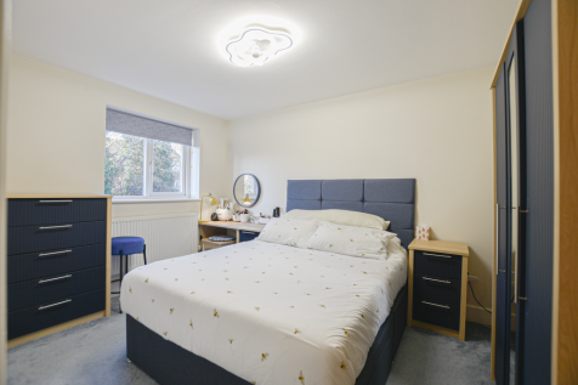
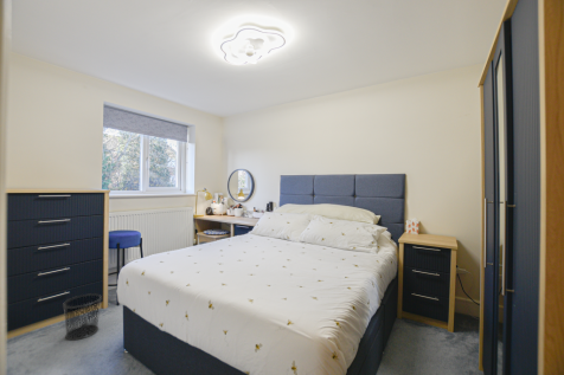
+ waste bin [62,292,103,342]
